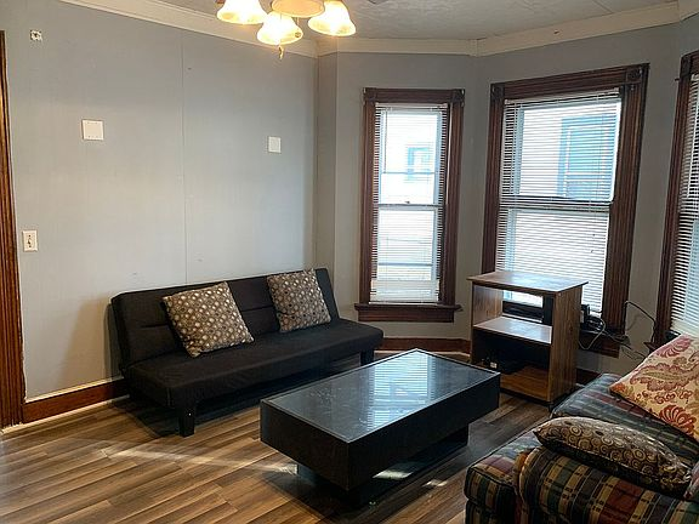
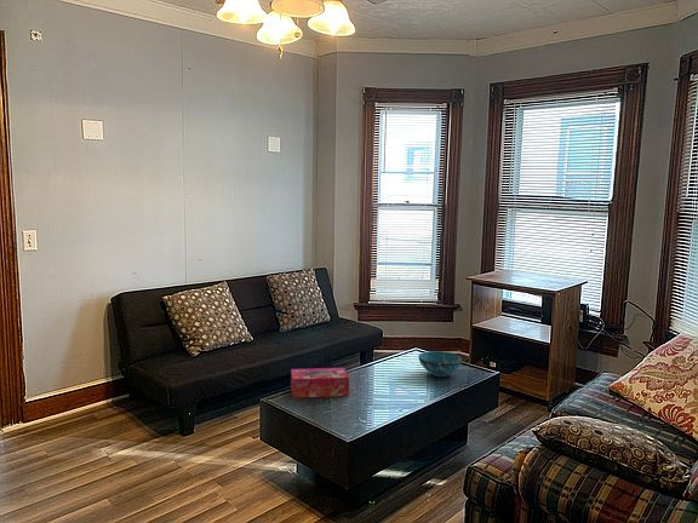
+ tissue box [290,367,350,400]
+ decorative bowl [417,350,463,378]
